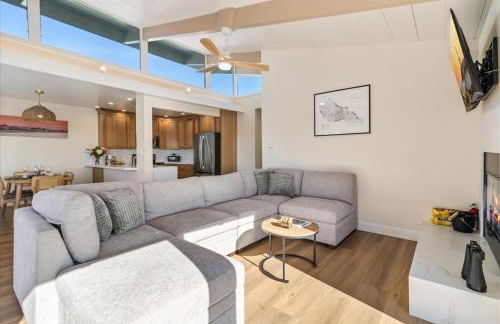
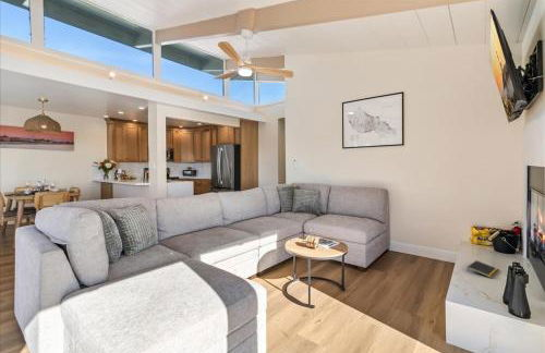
+ notepad [467,259,500,279]
